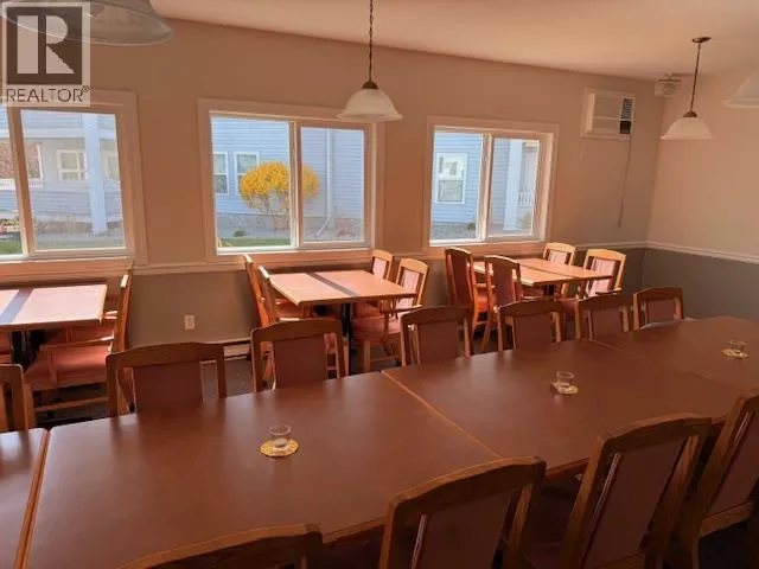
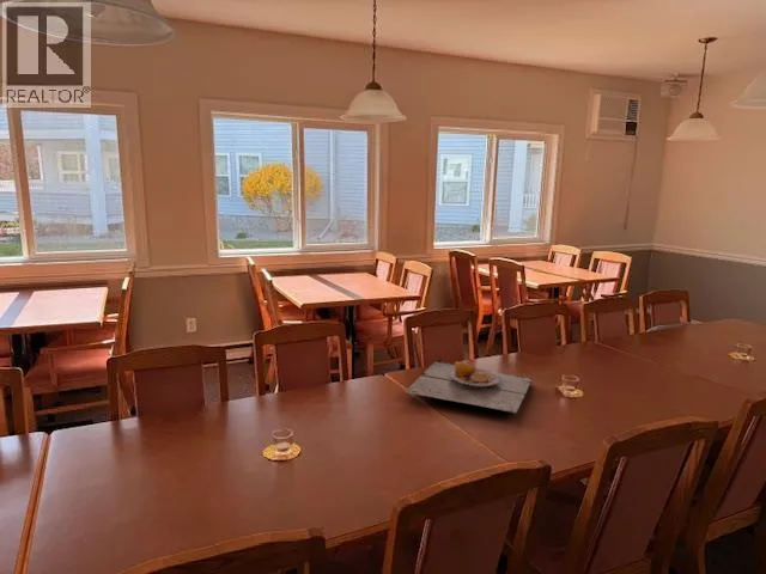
+ plate [403,358,533,415]
